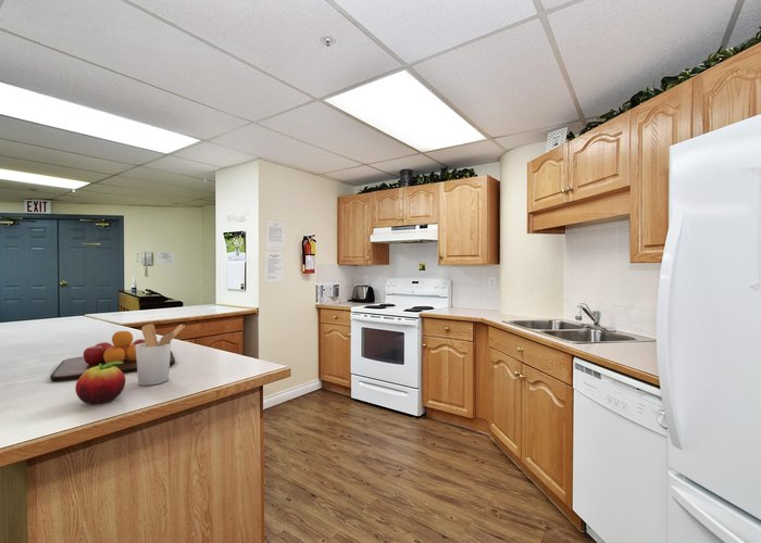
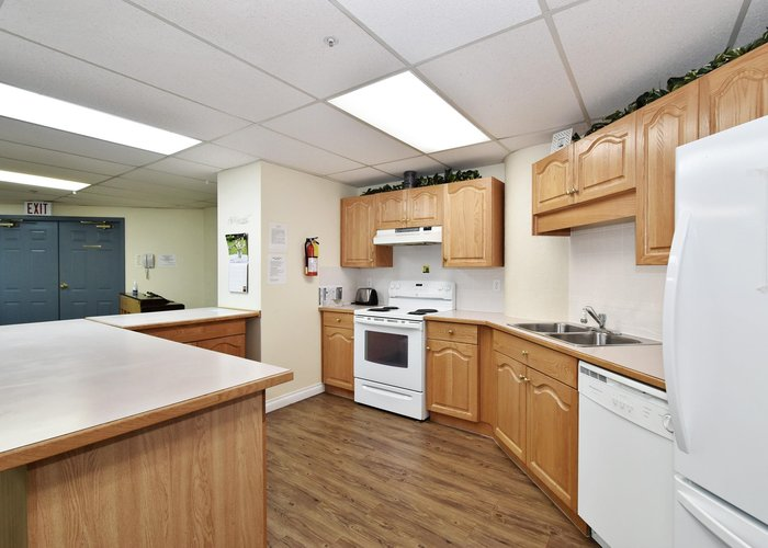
- chopping board [49,330,176,382]
- fruit [74,362,126,405]
- utensil holder [136,323,186,387]
